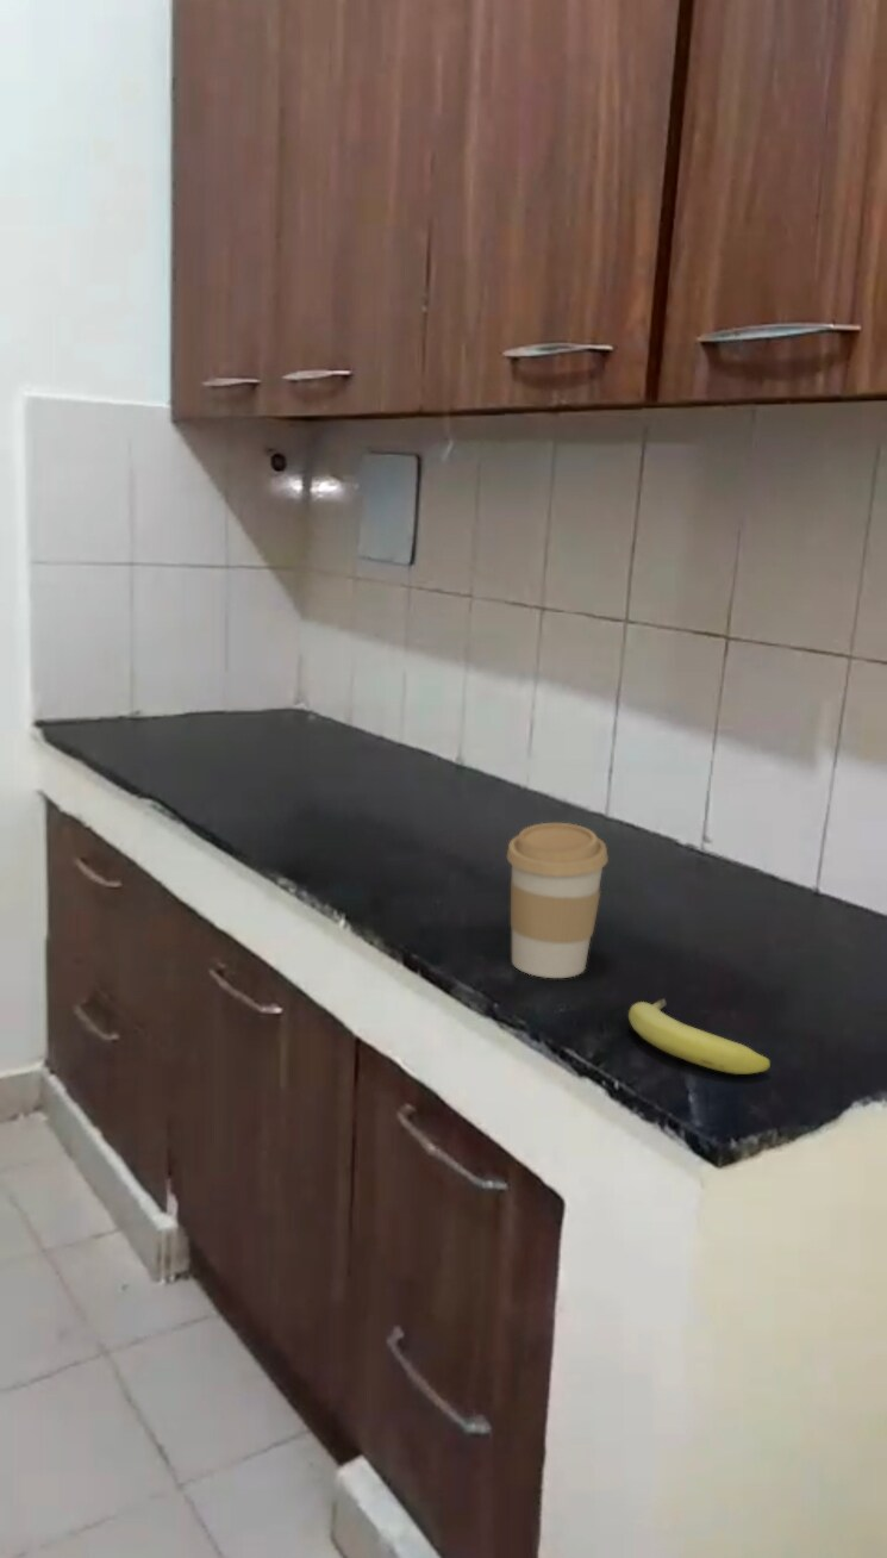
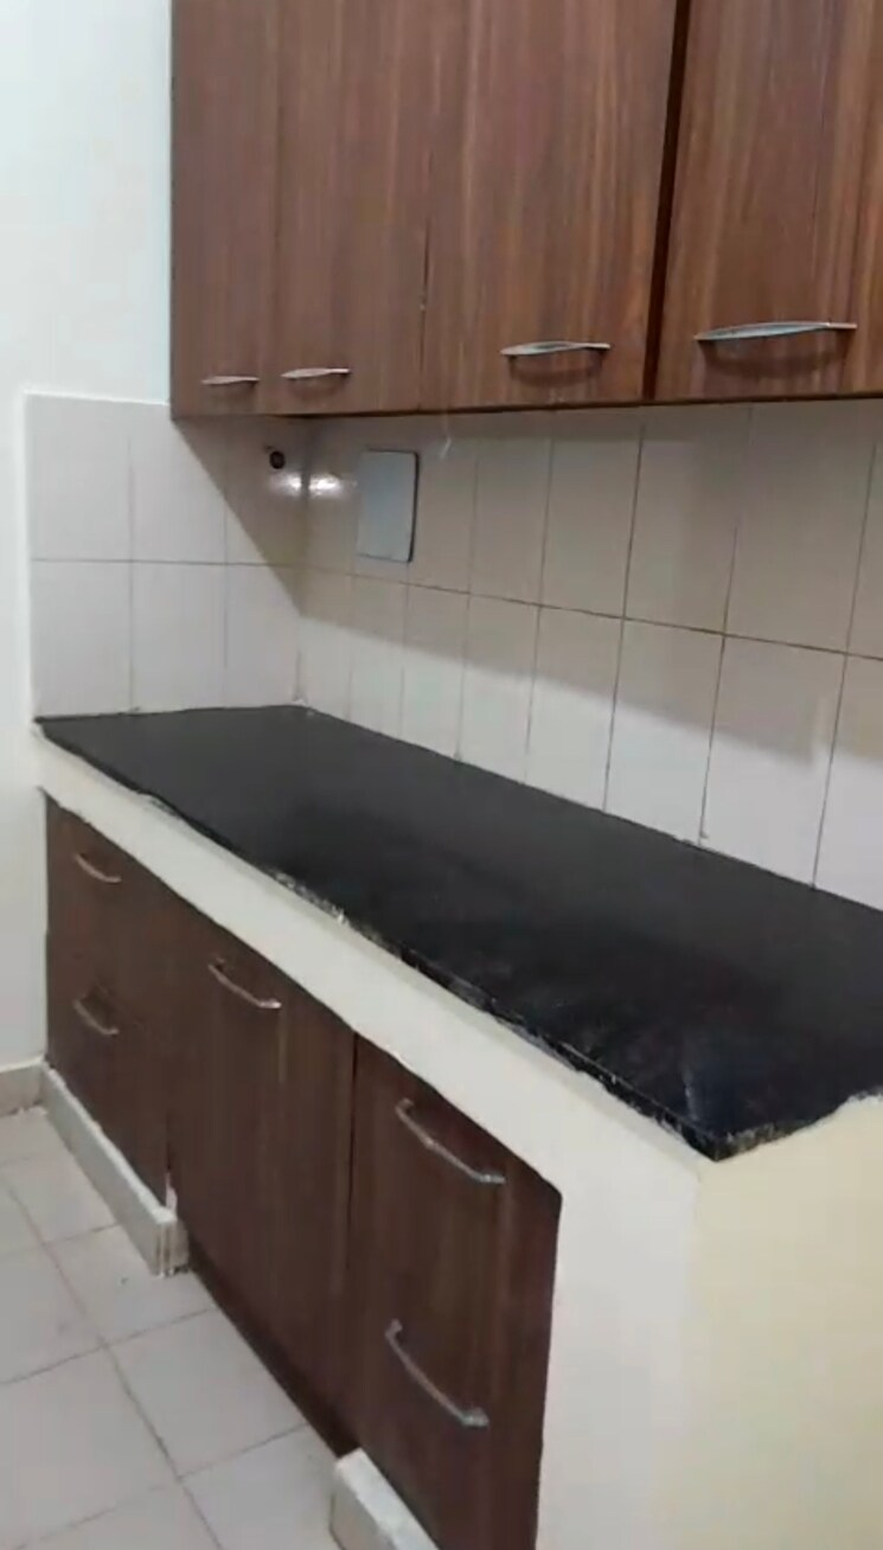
- fruit [627,997,772,1076]
- coffee cup [506,822,610,979]
